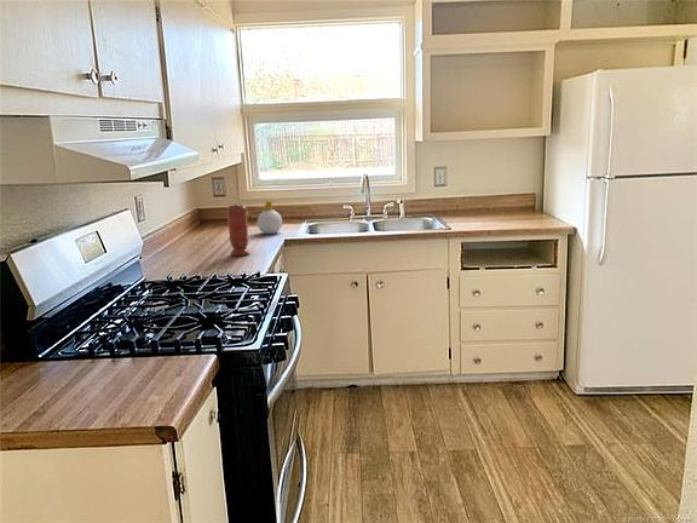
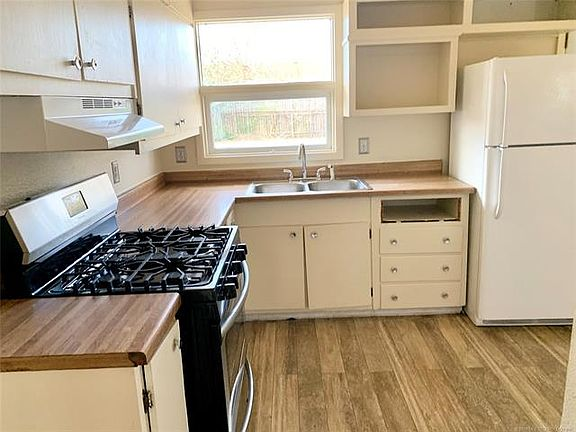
- soap bottle [257,200,283,235]
- spice grinder [225,203,250,257]
